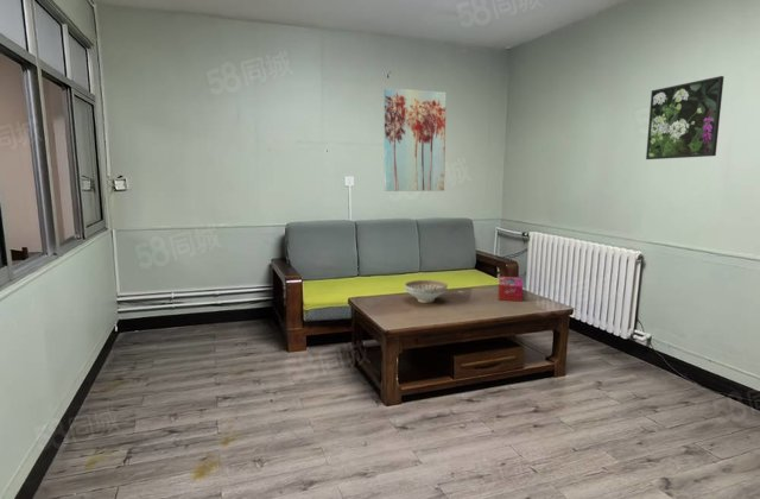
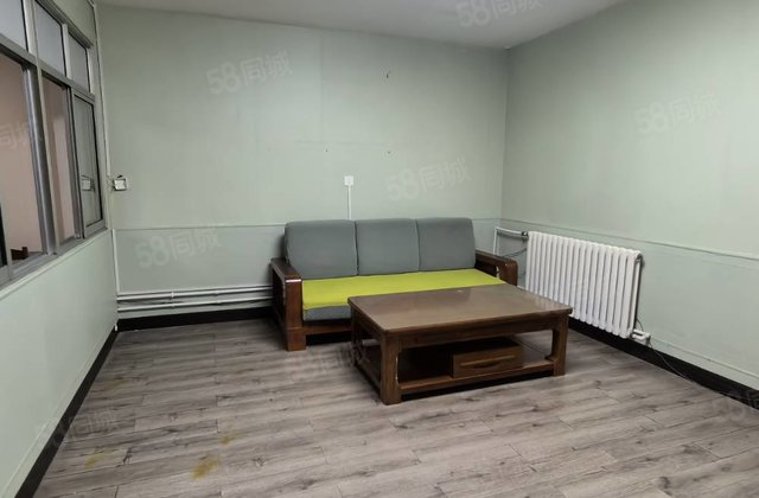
- wall art [384,87,448,192]
- decorative bowl [404,279,449,304]
- tissue box [498,276,524,302]
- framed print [645,75,726,160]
